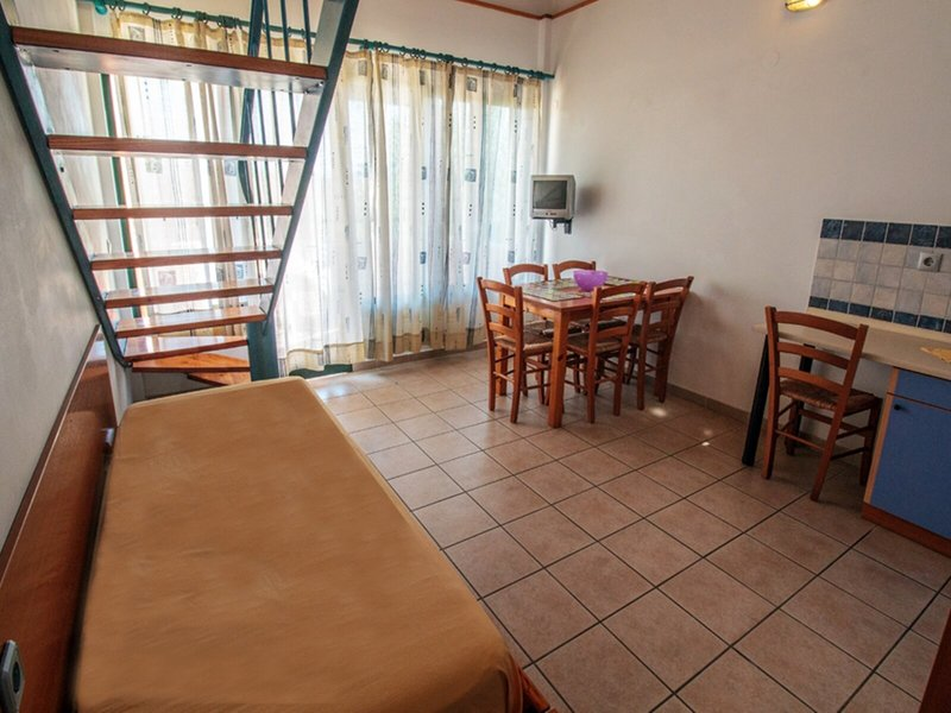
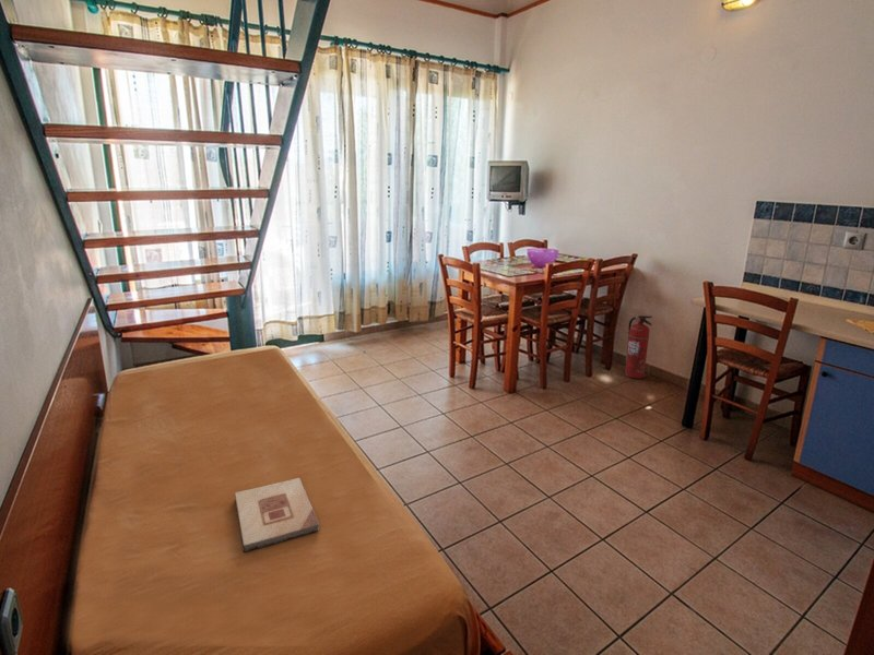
+ fire extinguisher [624,314,653,380]
+ wooden plaque [234,477,320,553]
